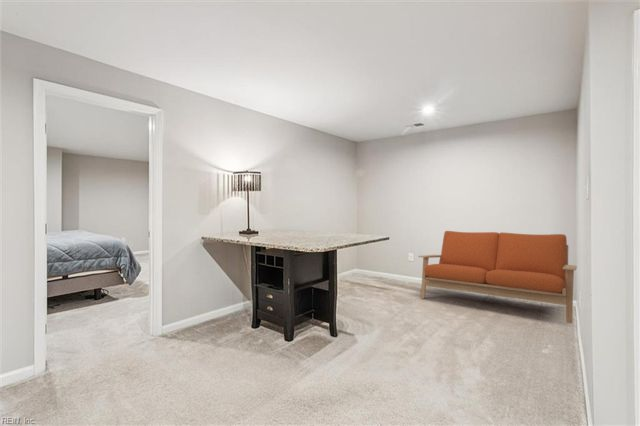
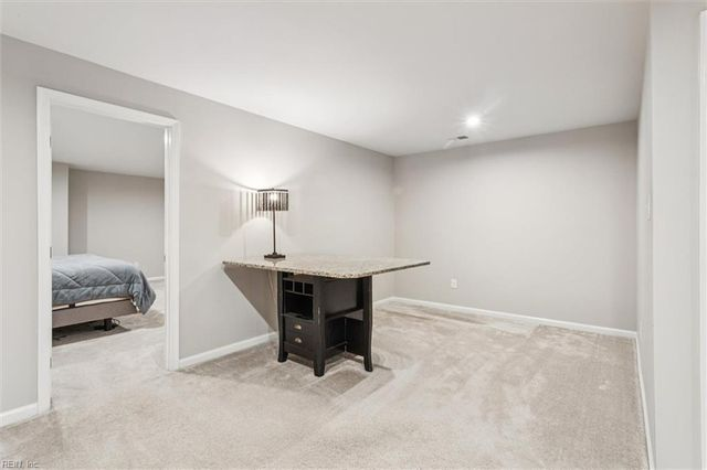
- sofa [417,230,578,324]
